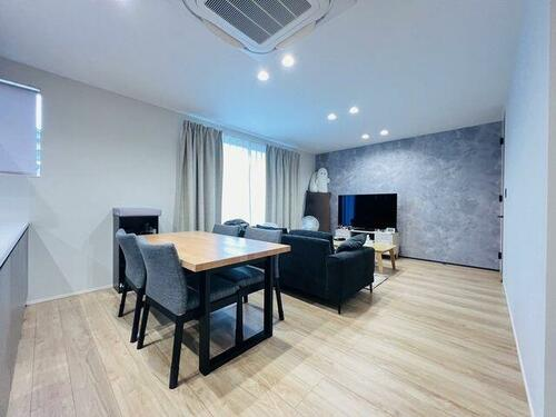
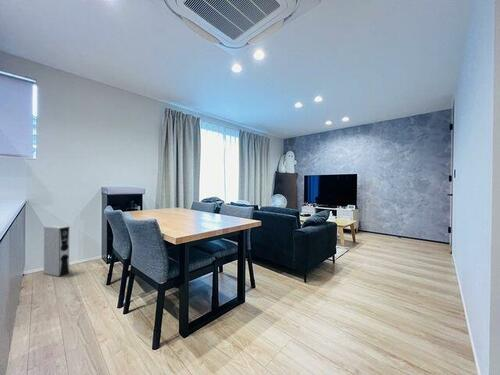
+ speaker [42,224,70,278]
